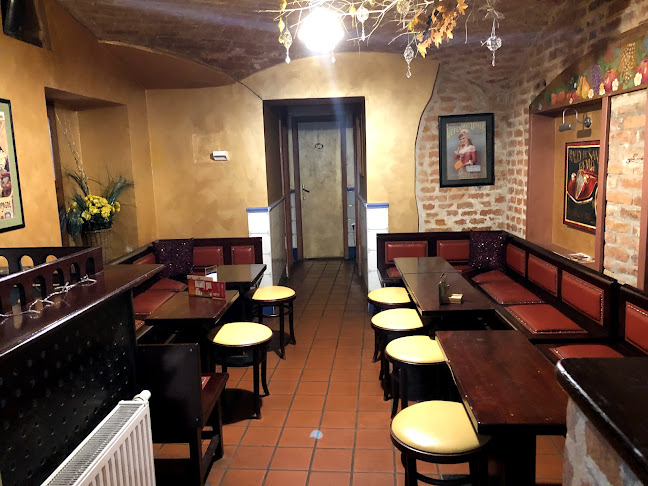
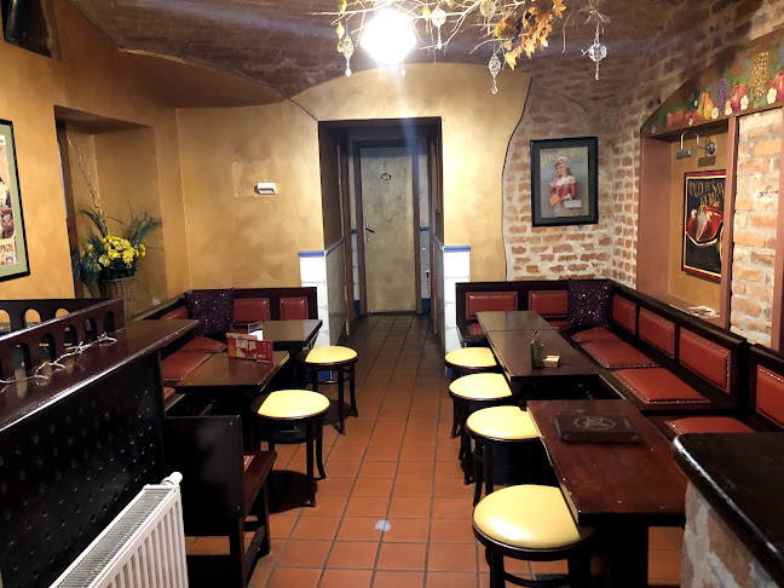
+ book [554,414,641,444]
